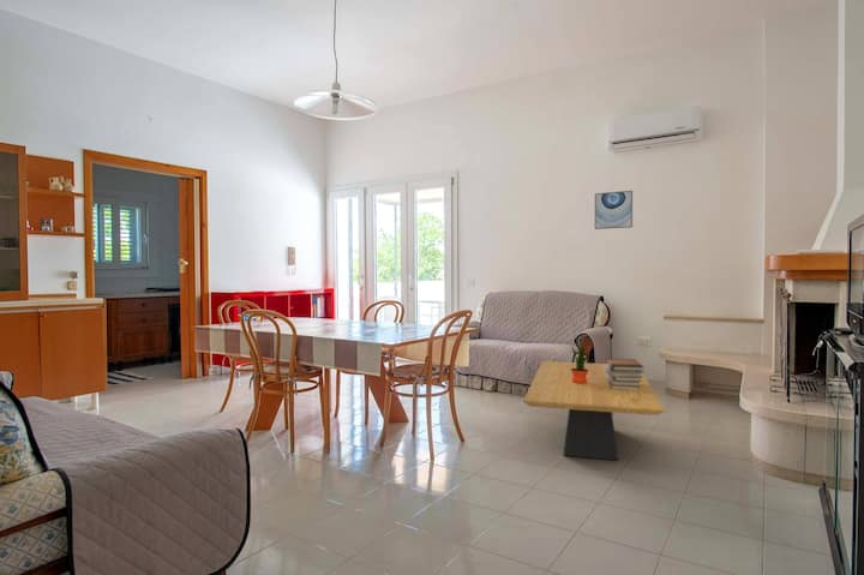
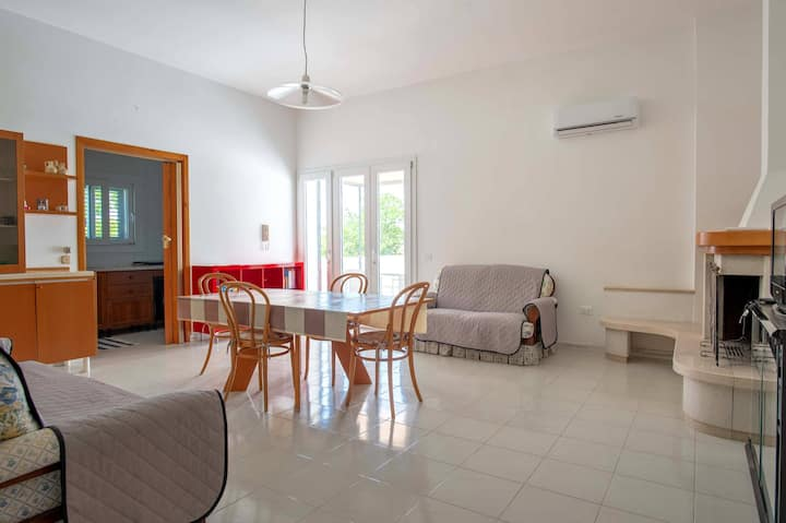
- wall art [594,190,634,230]
- coffee table [522,360,666,462]
- potted plant [571,343,592,384]
- book stack [605,358,644,391]
